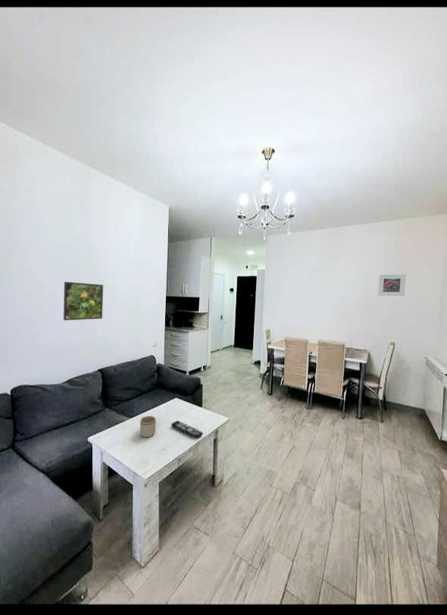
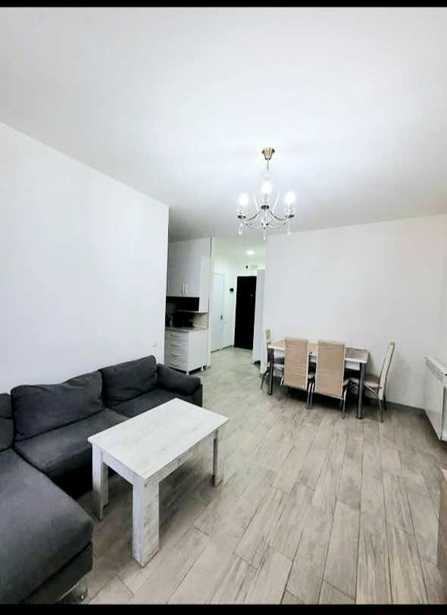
- mug [139,415,157,438]
- remote control [170,420,204,440]
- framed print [377,273,407,297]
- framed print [62,281,104,321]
